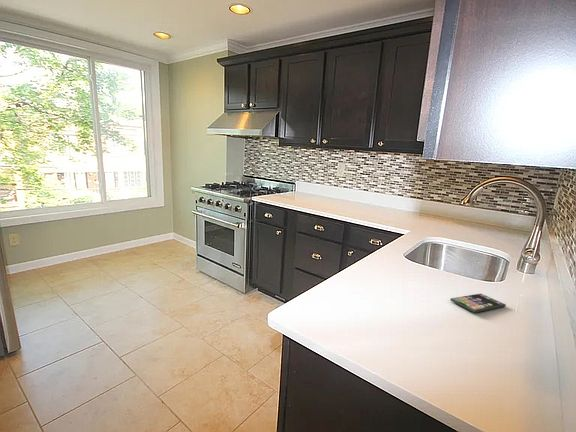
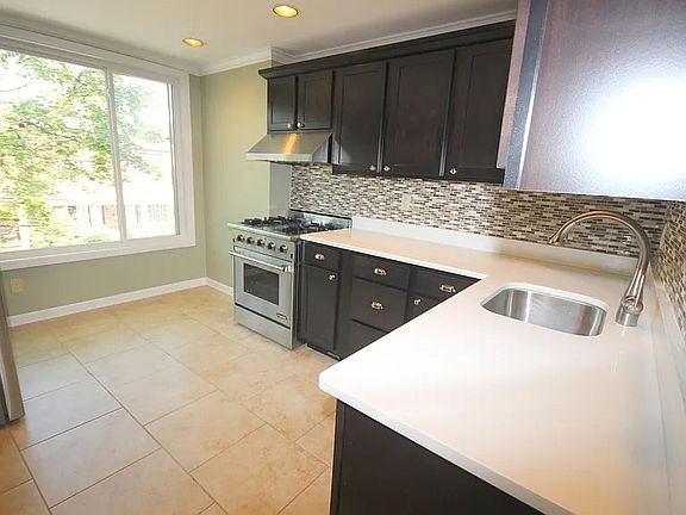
- smartphone [449,293,507,313]
